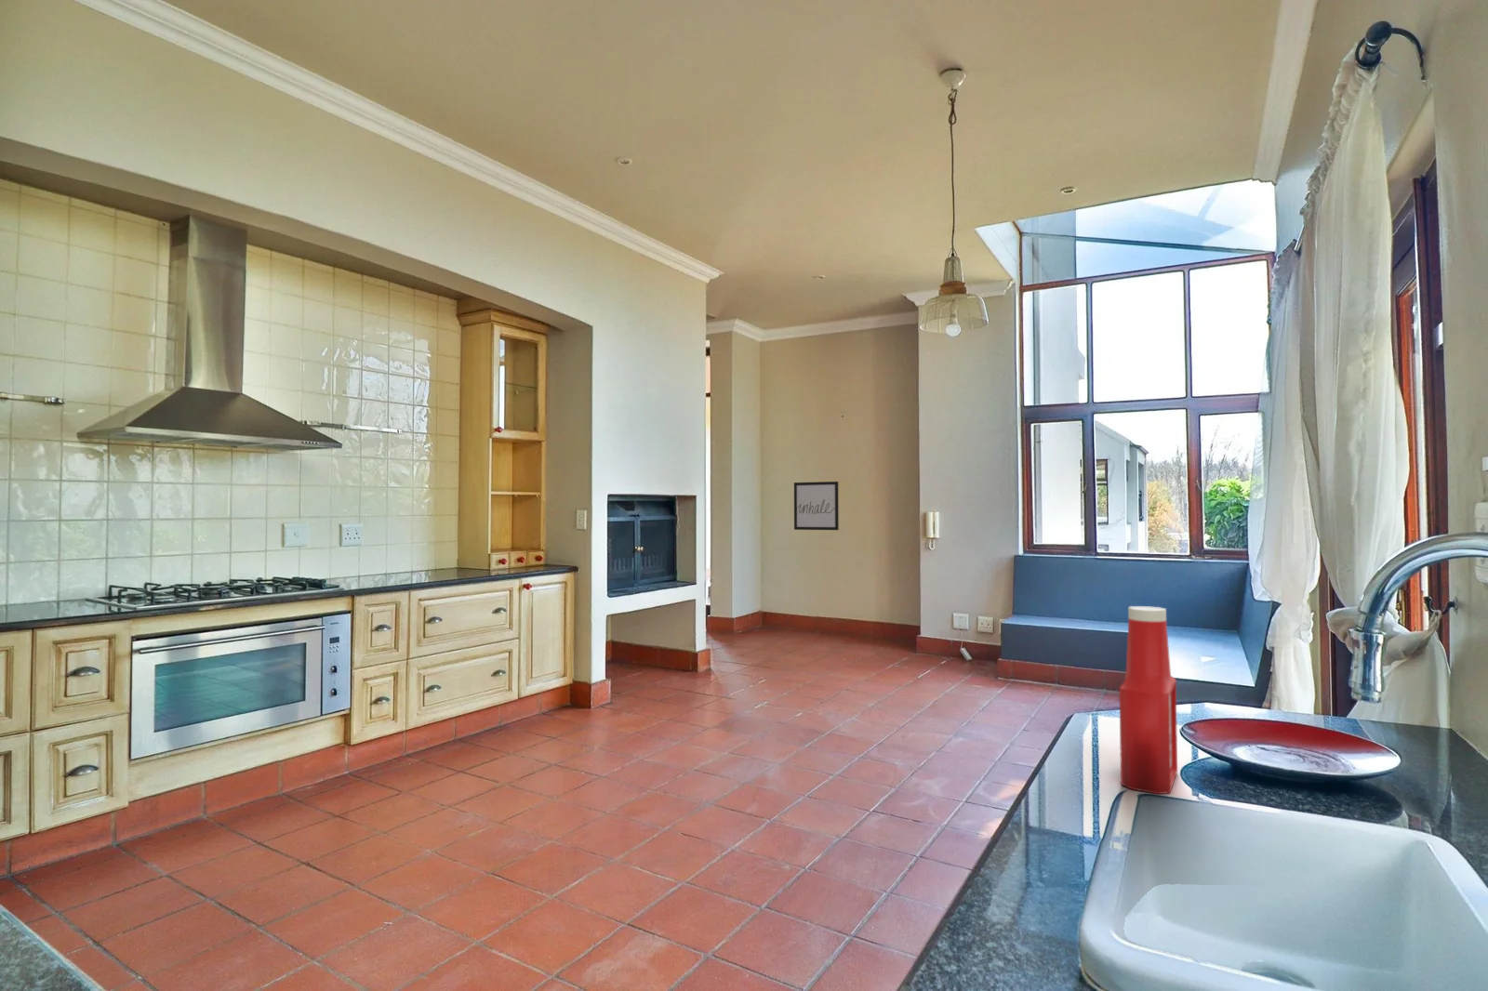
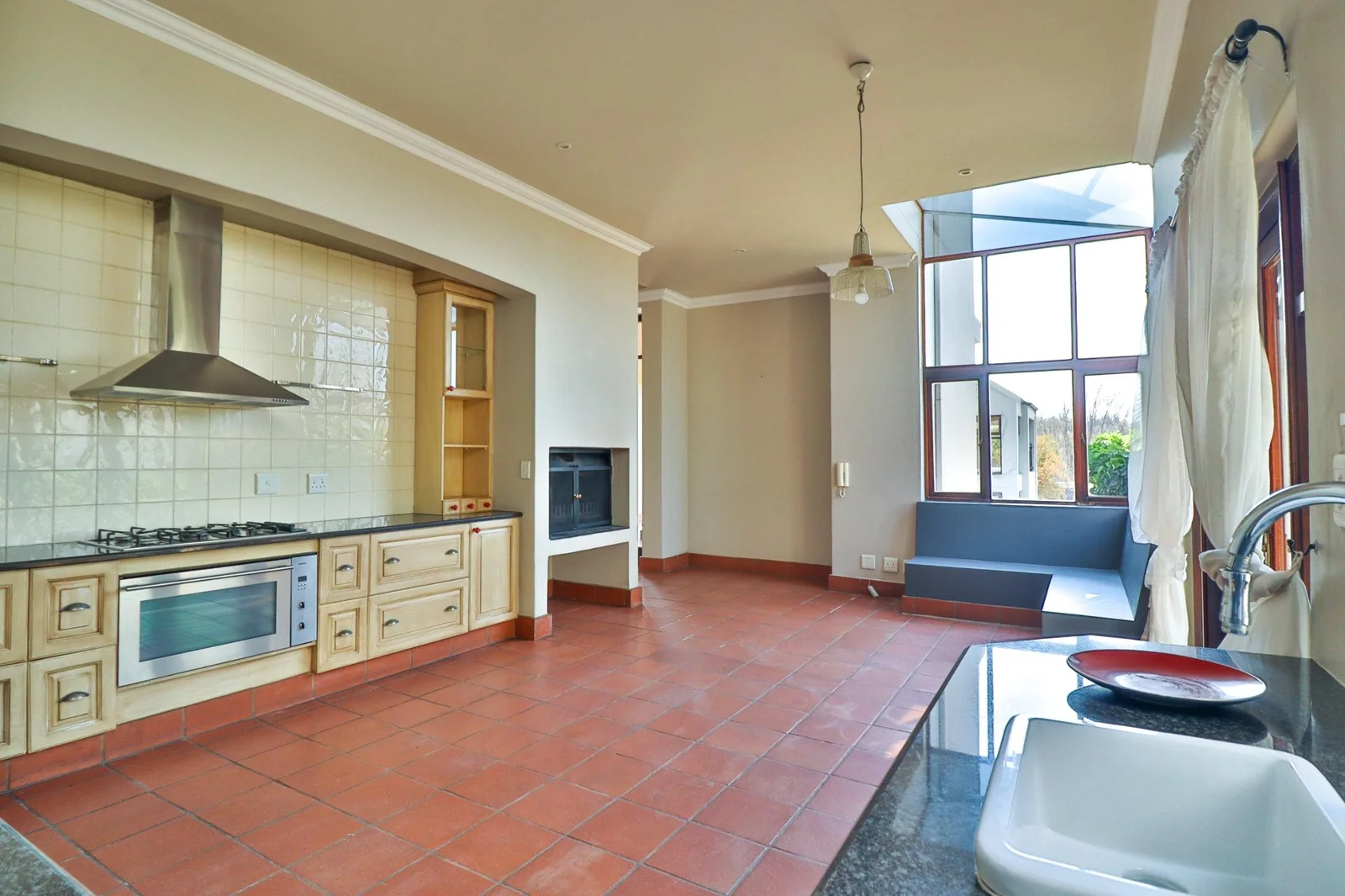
- soap bottle [1118,605,1178,795]
- wall art [793,481,840,531]
